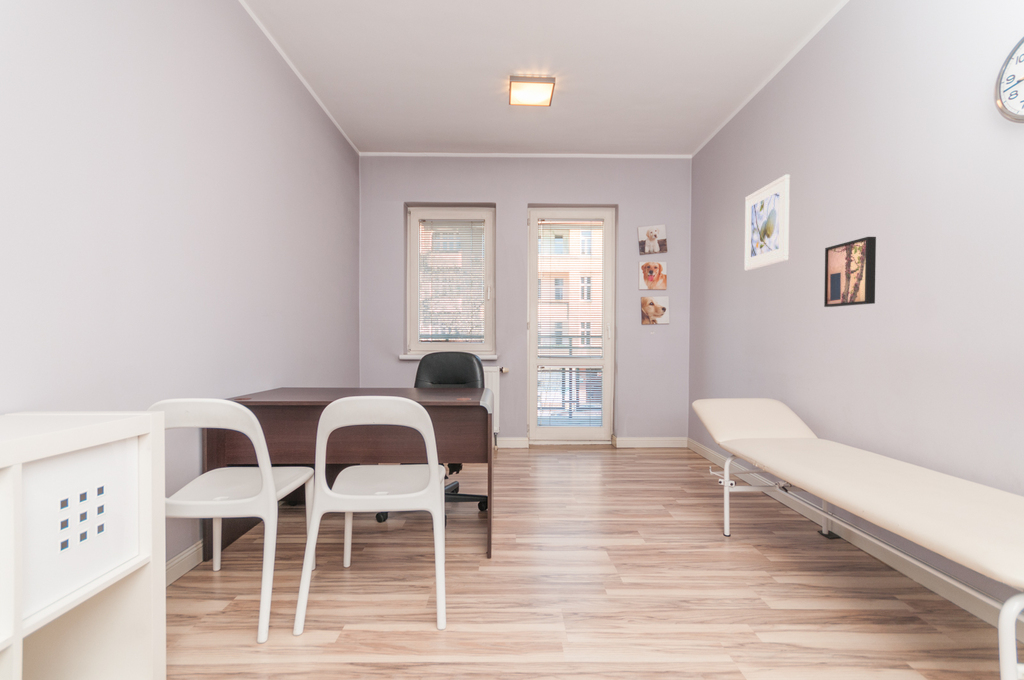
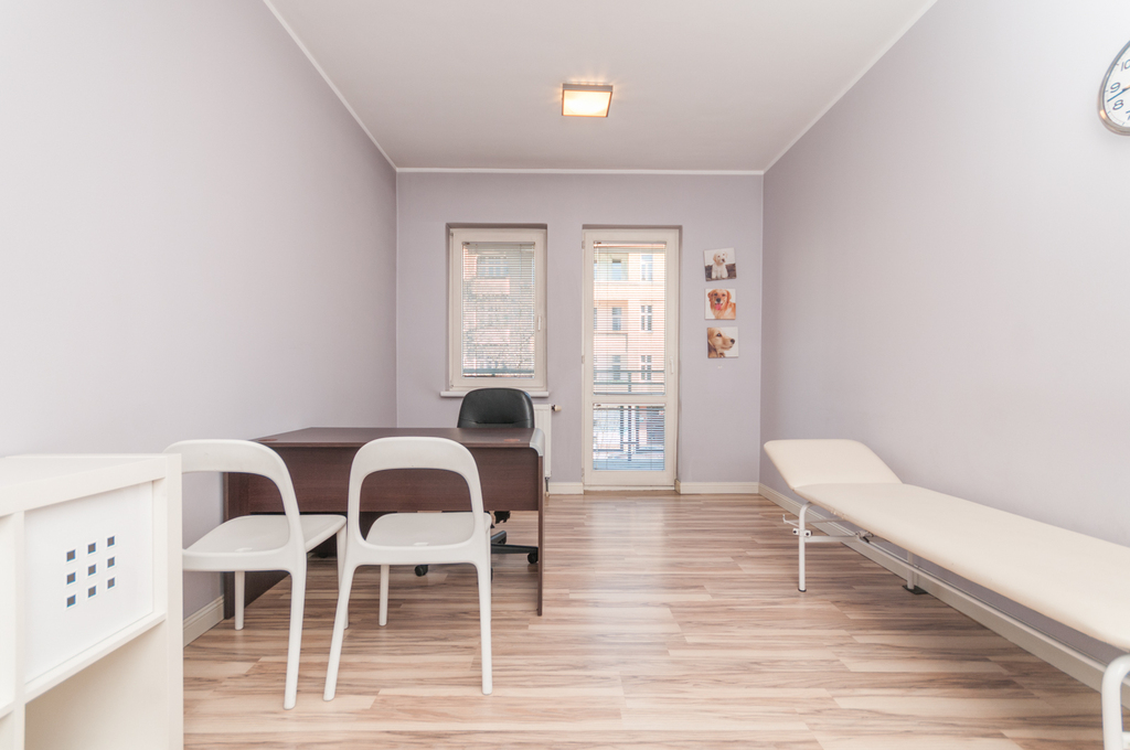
- wall art [823,236,877,308]
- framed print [743,173,791,271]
